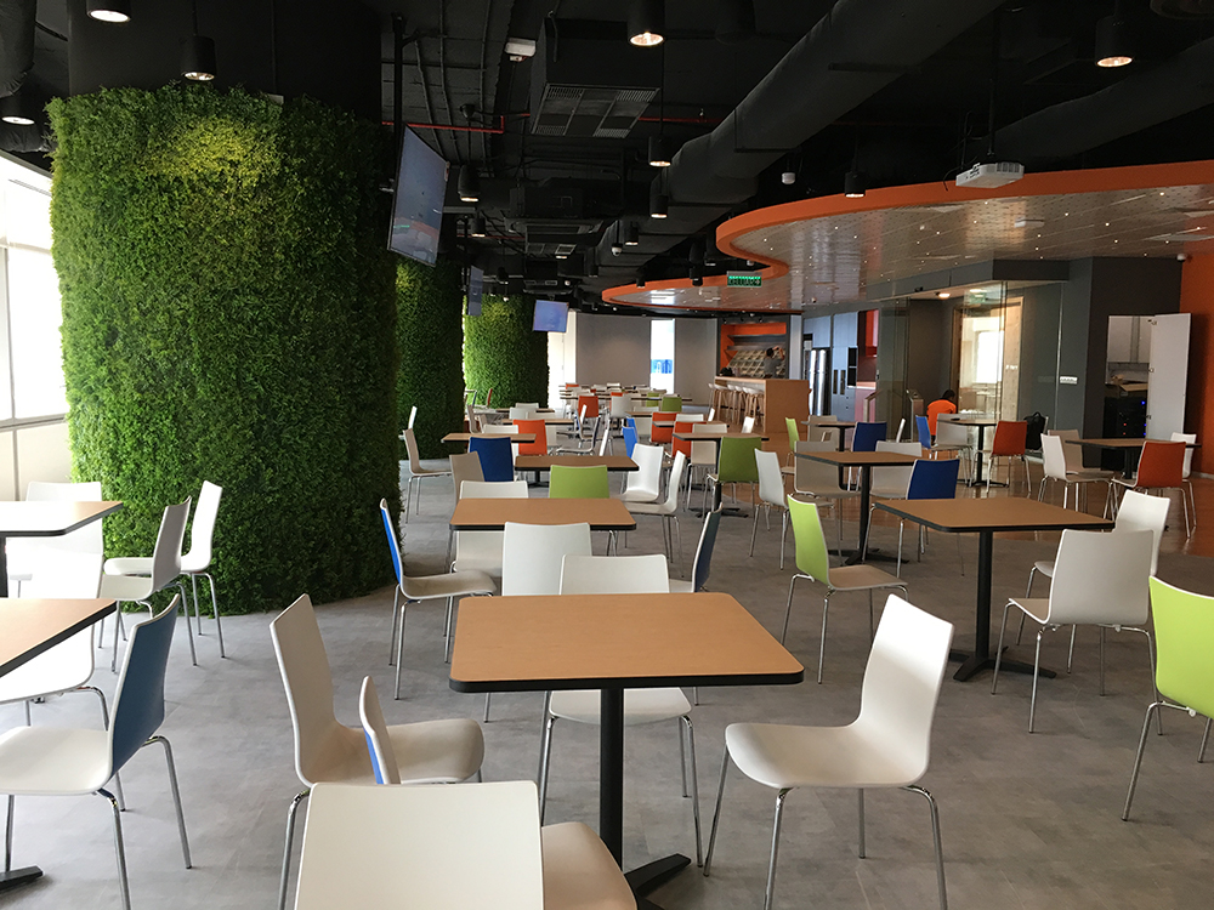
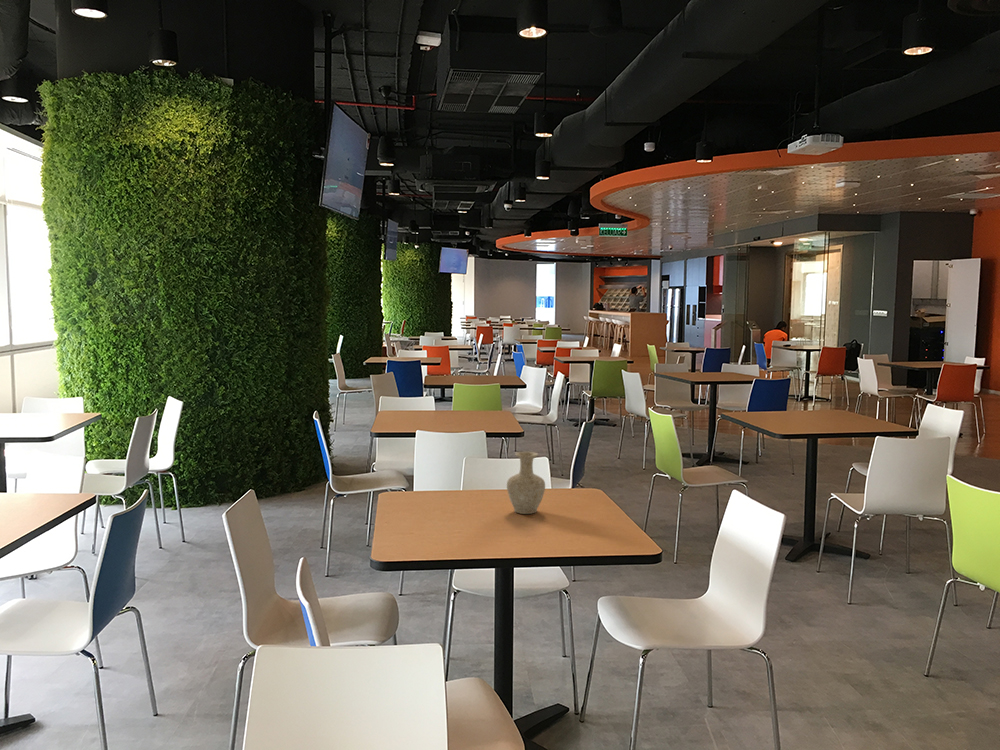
+ vase [506,451,546,515]
